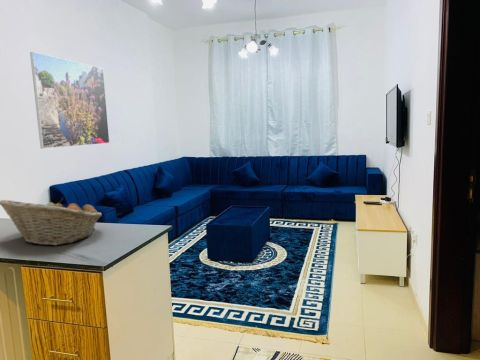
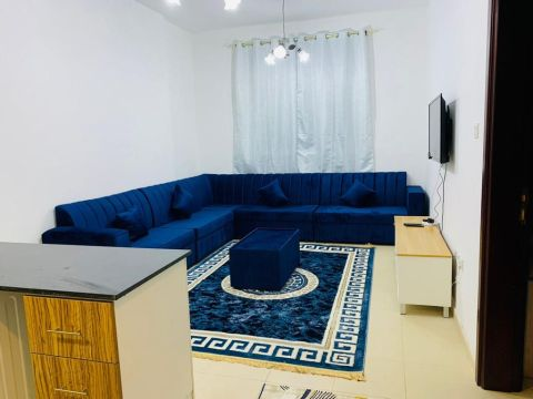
- fruit basket [0,197,103,246]
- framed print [29,51,110,150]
